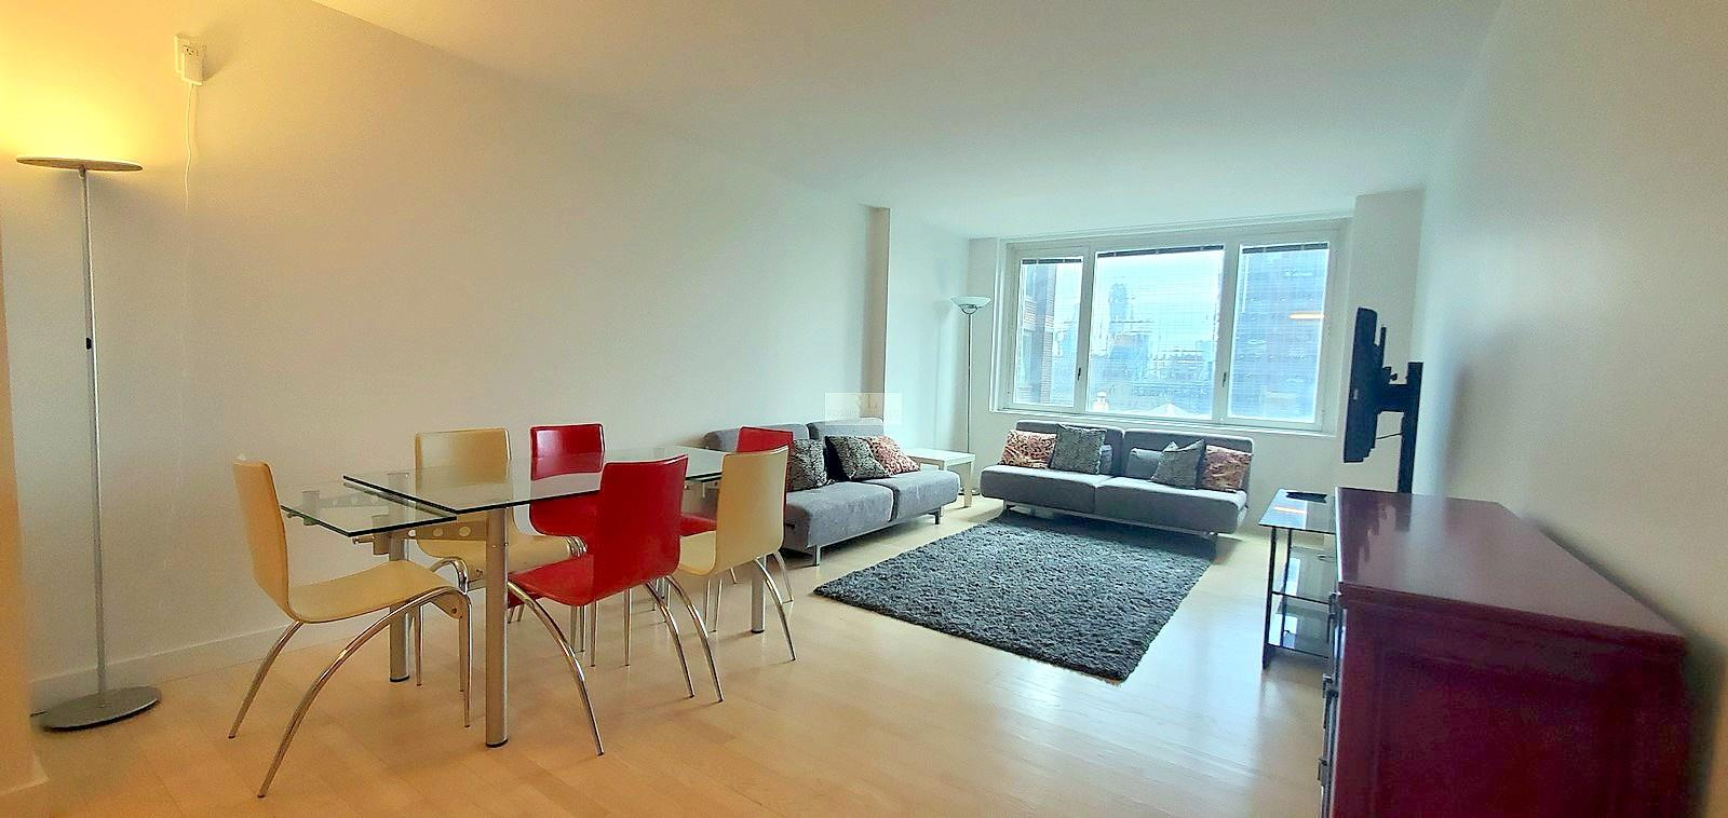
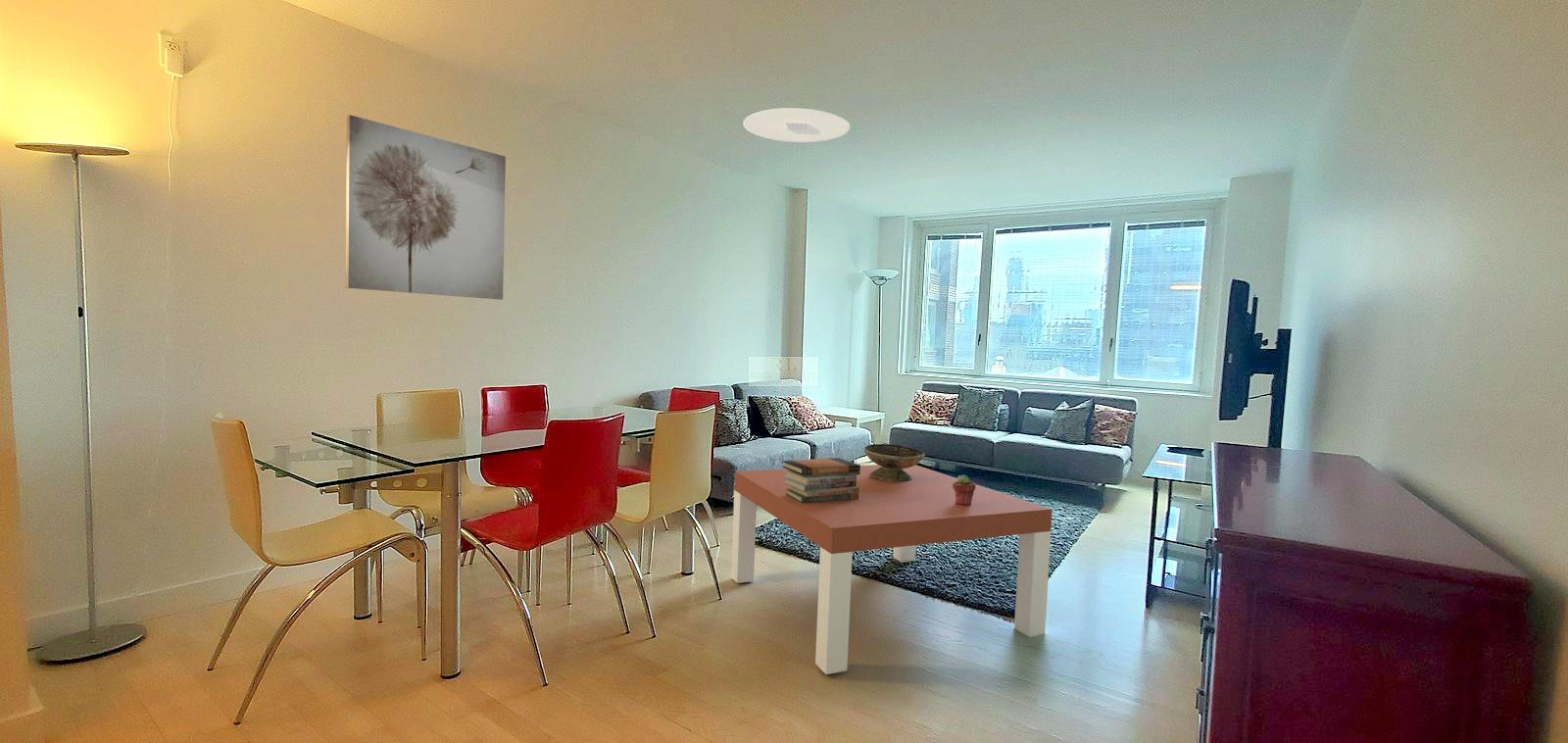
+ wall art [345,114,507,301]
+ ceiling light [743,107,851,143]
+ potted succulent [953,474,976,506]
+ coffee table [730,464,1054,675]
+ decorative bowl [863,443,926,481]
+ book stack [782,457,861,503]
